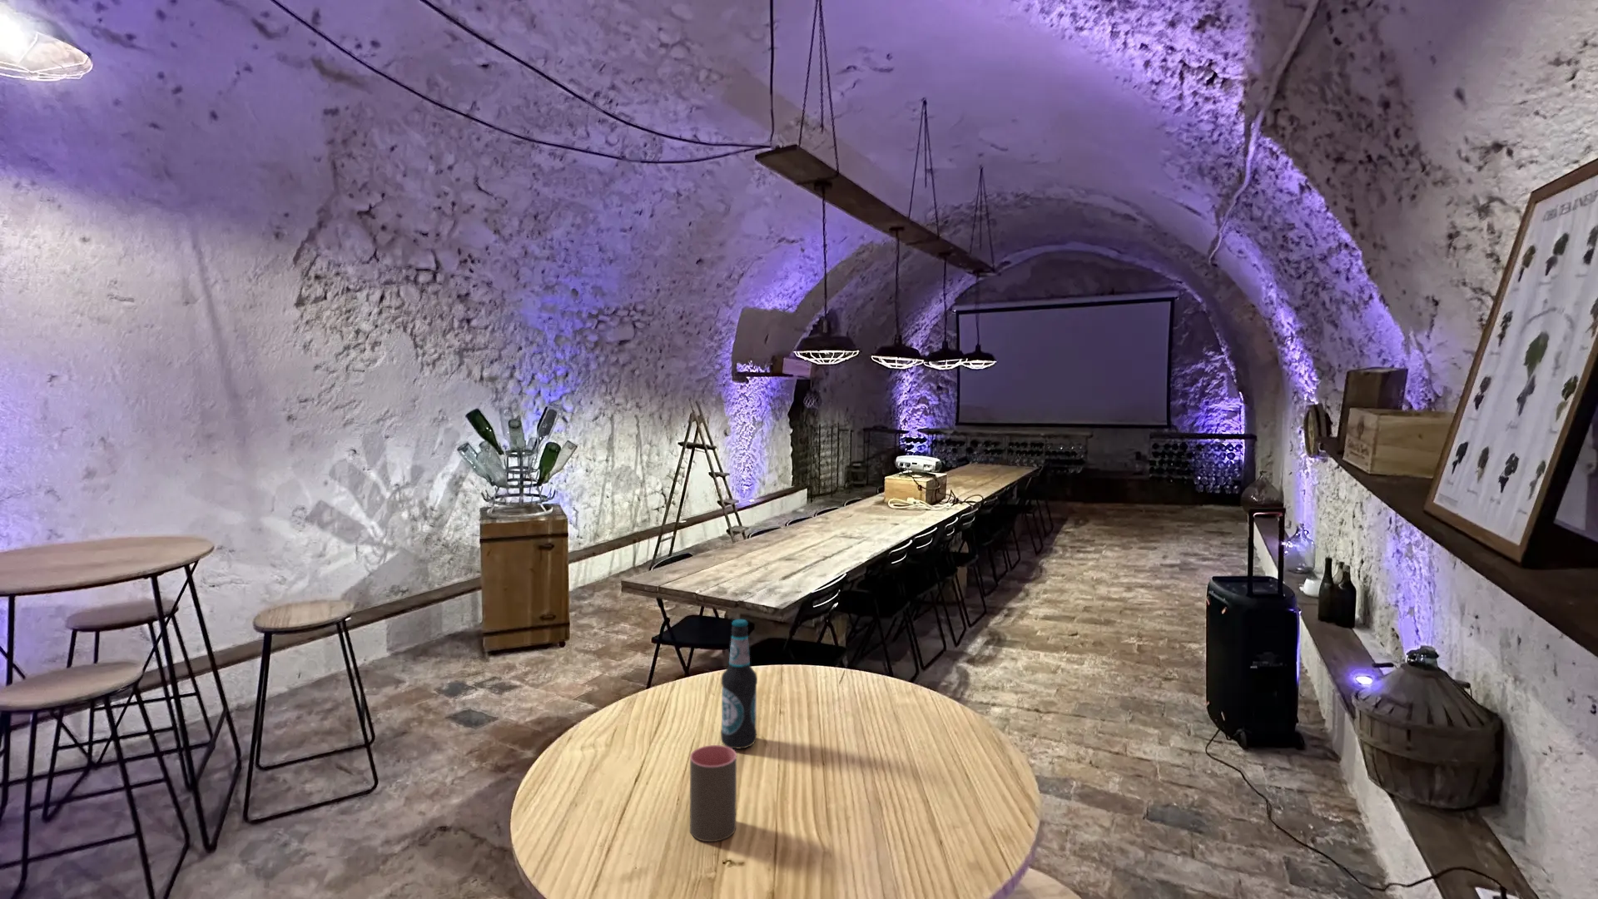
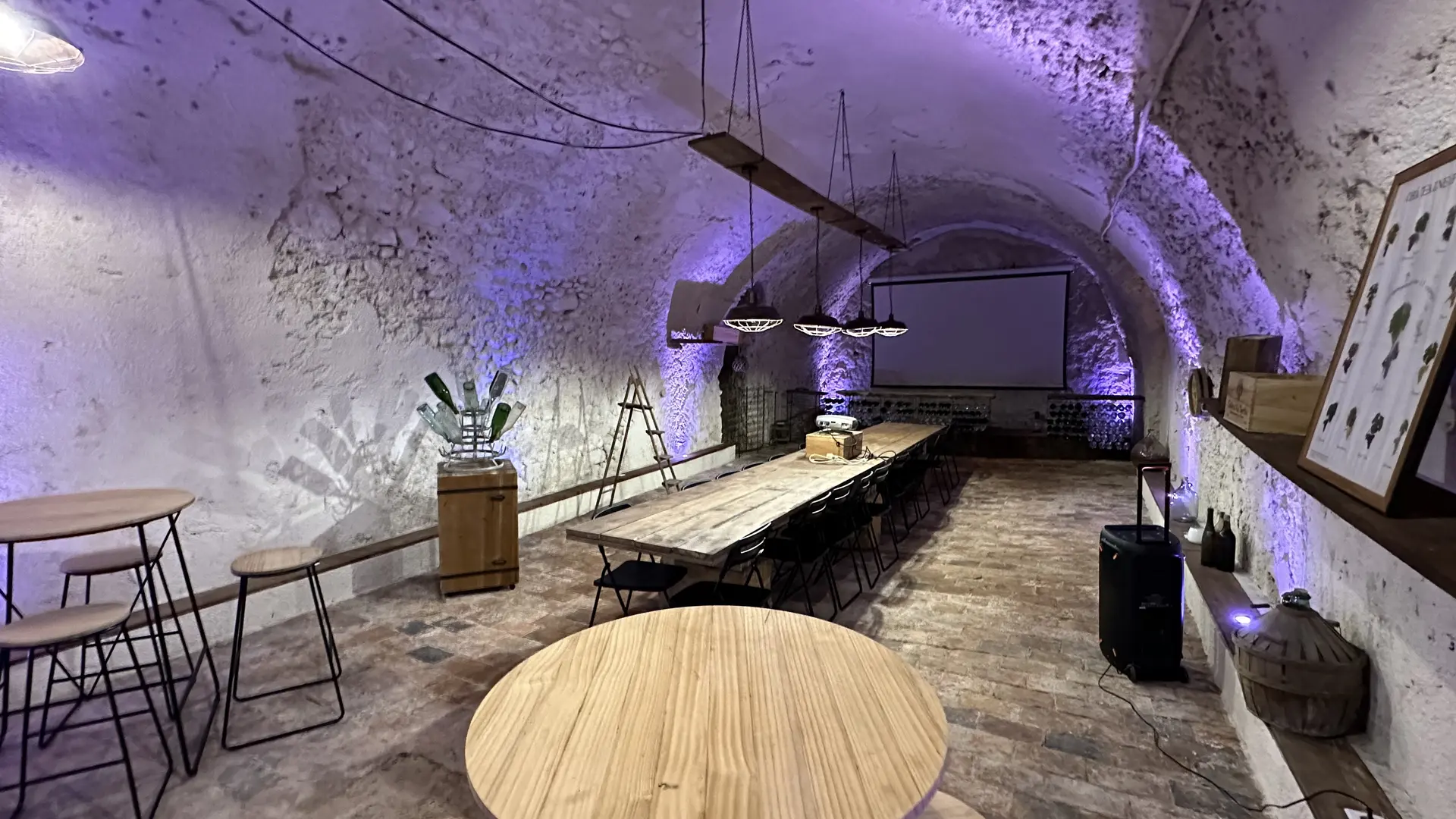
- bottle [720,618,758,750]
- cup [689,744,738,842]
